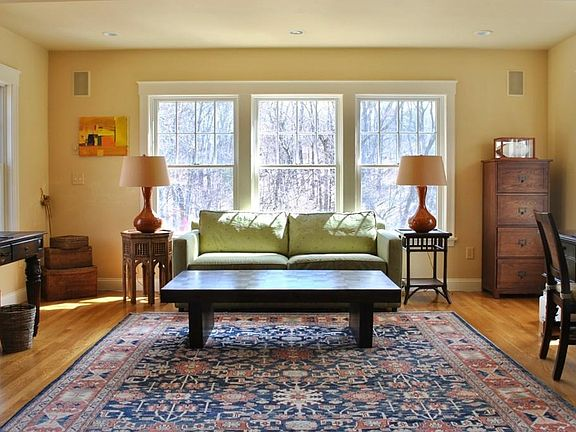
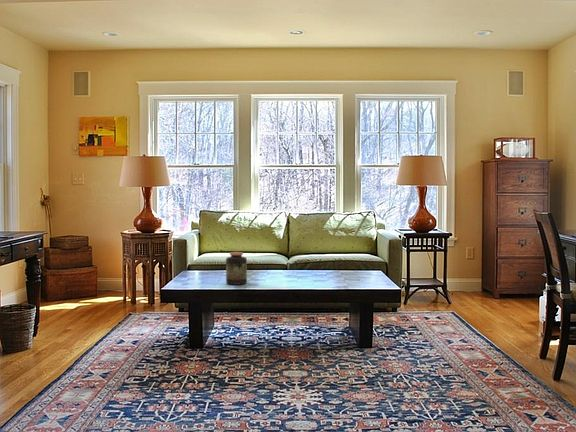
+ jar [225,251,248,286]
